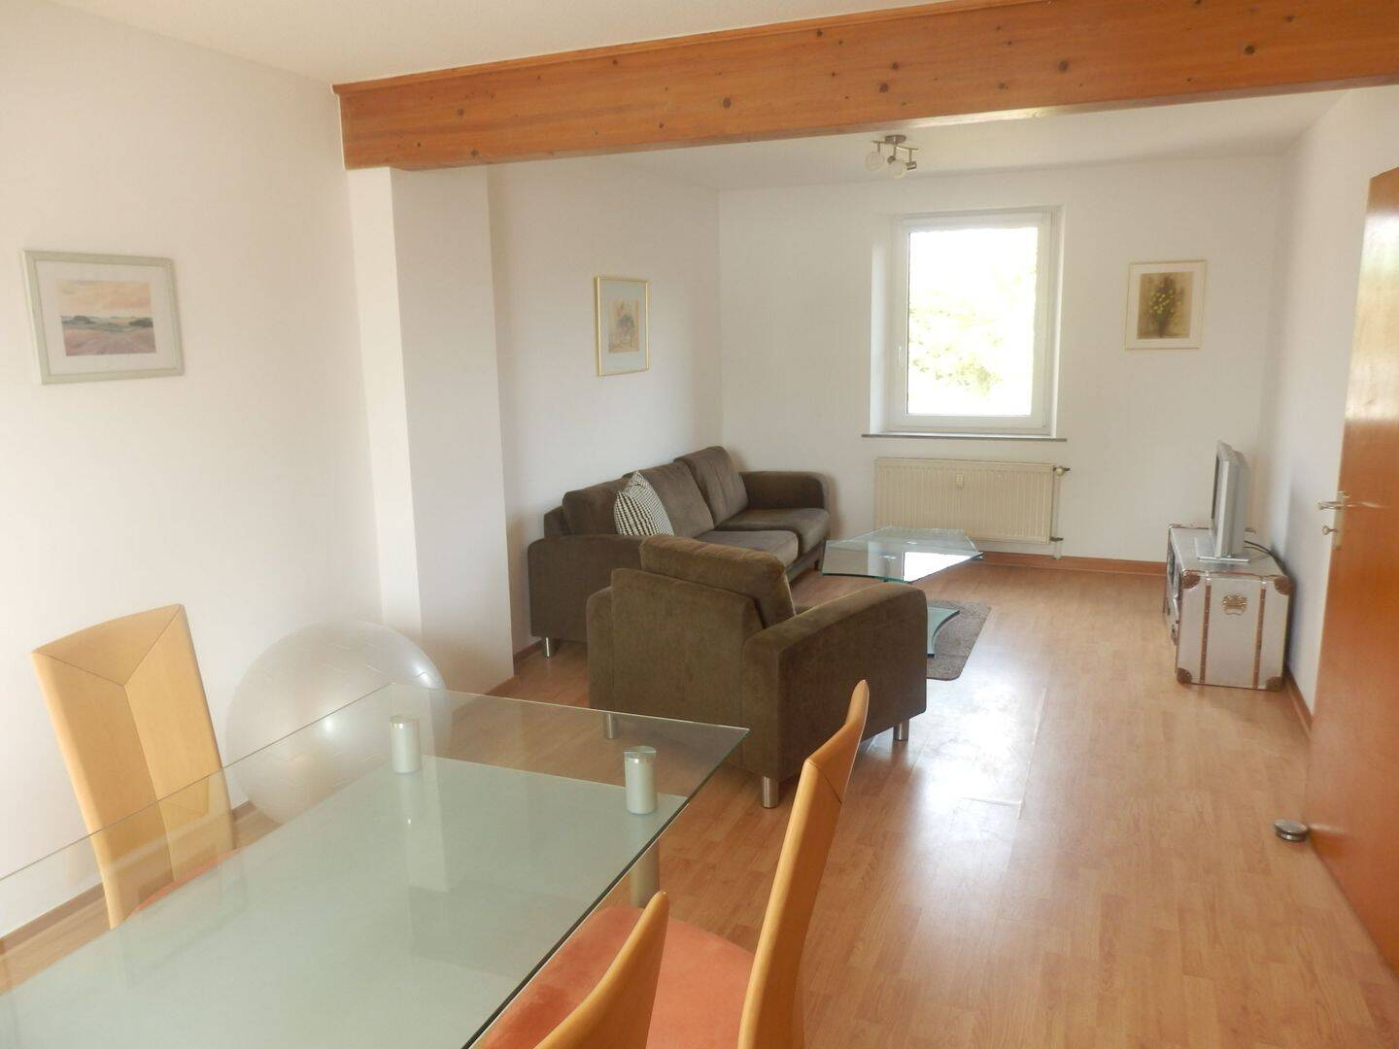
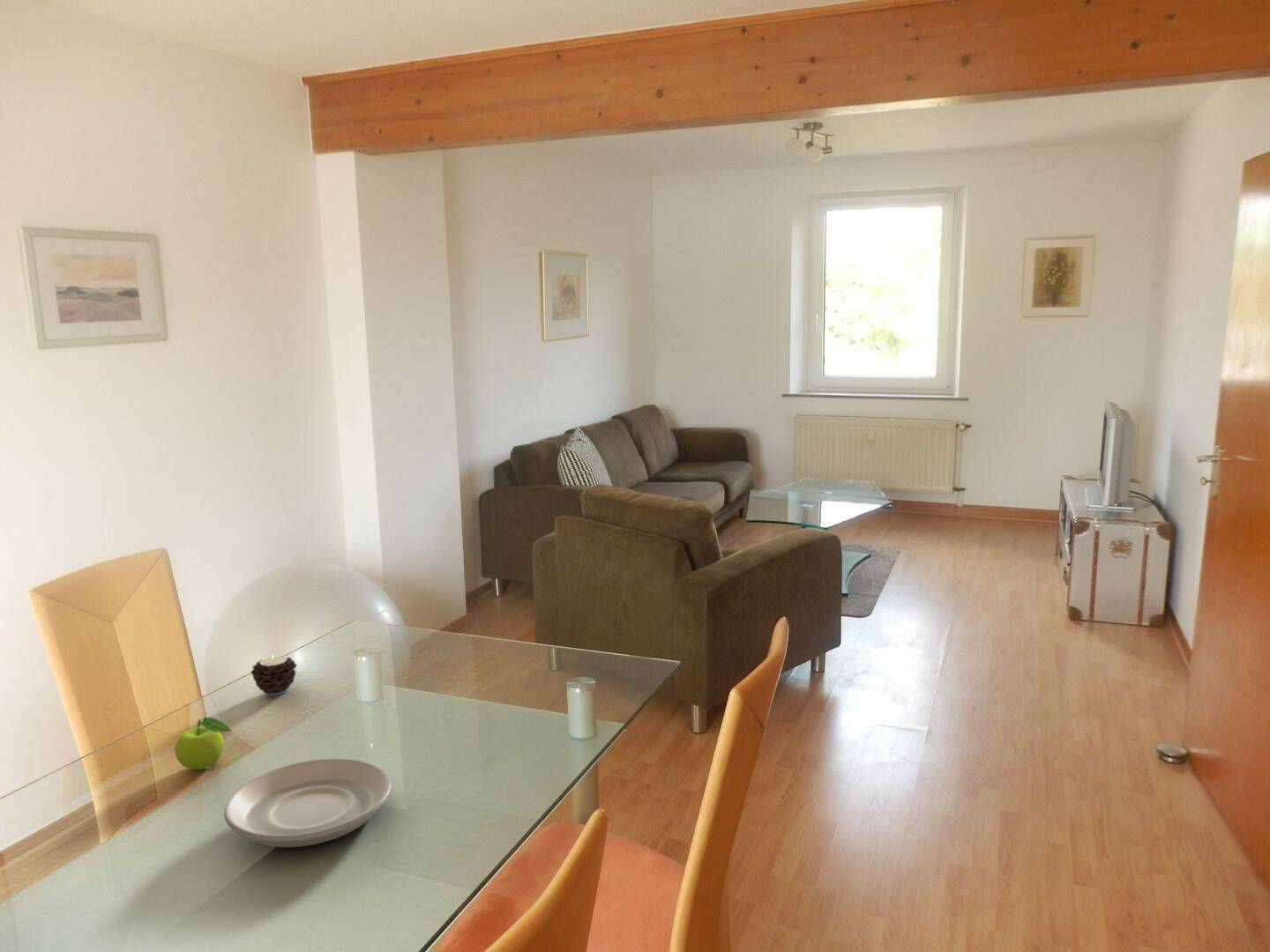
+ candle [250,654,298,696]
+ plate [223,757,392,848]
+ fruit [174,716,233,770]
